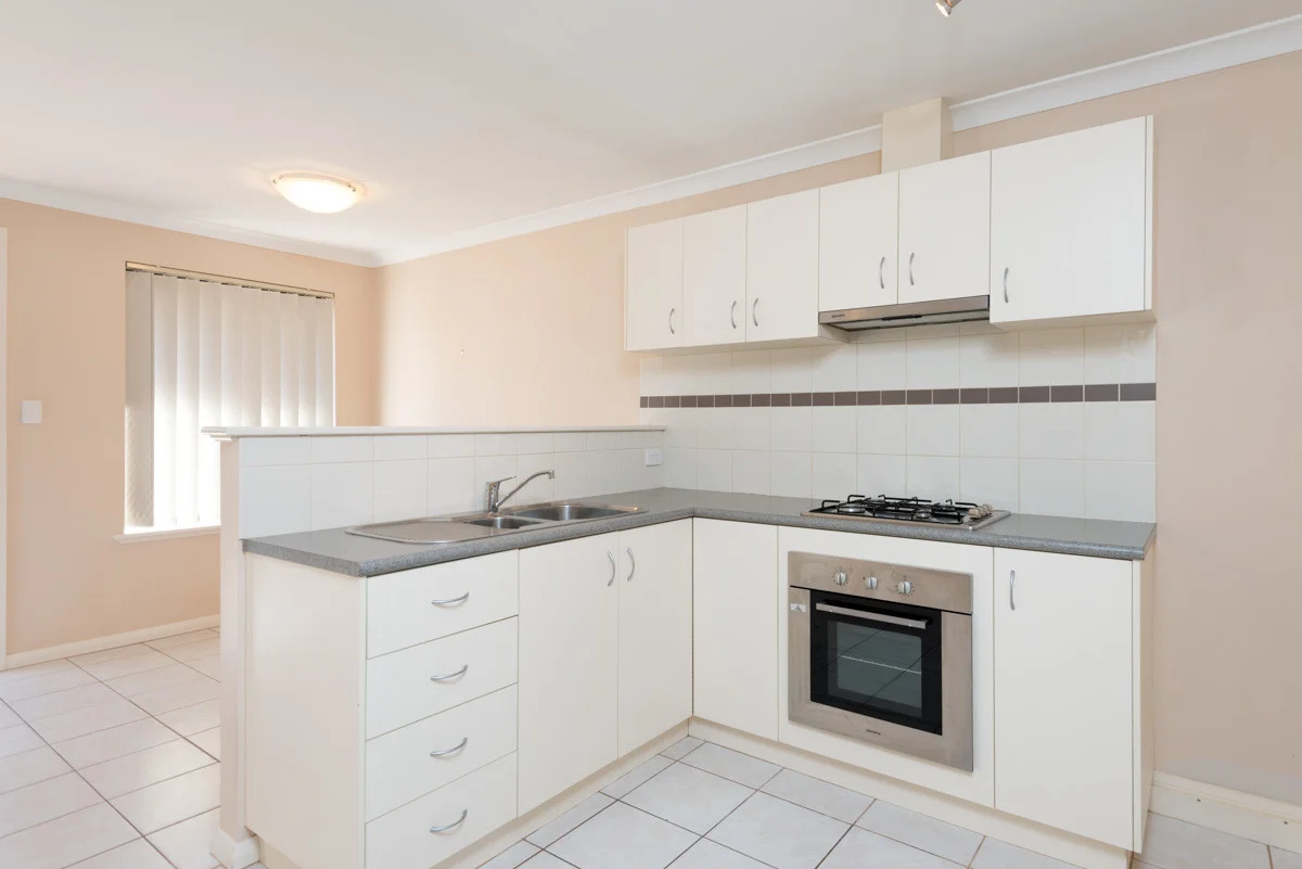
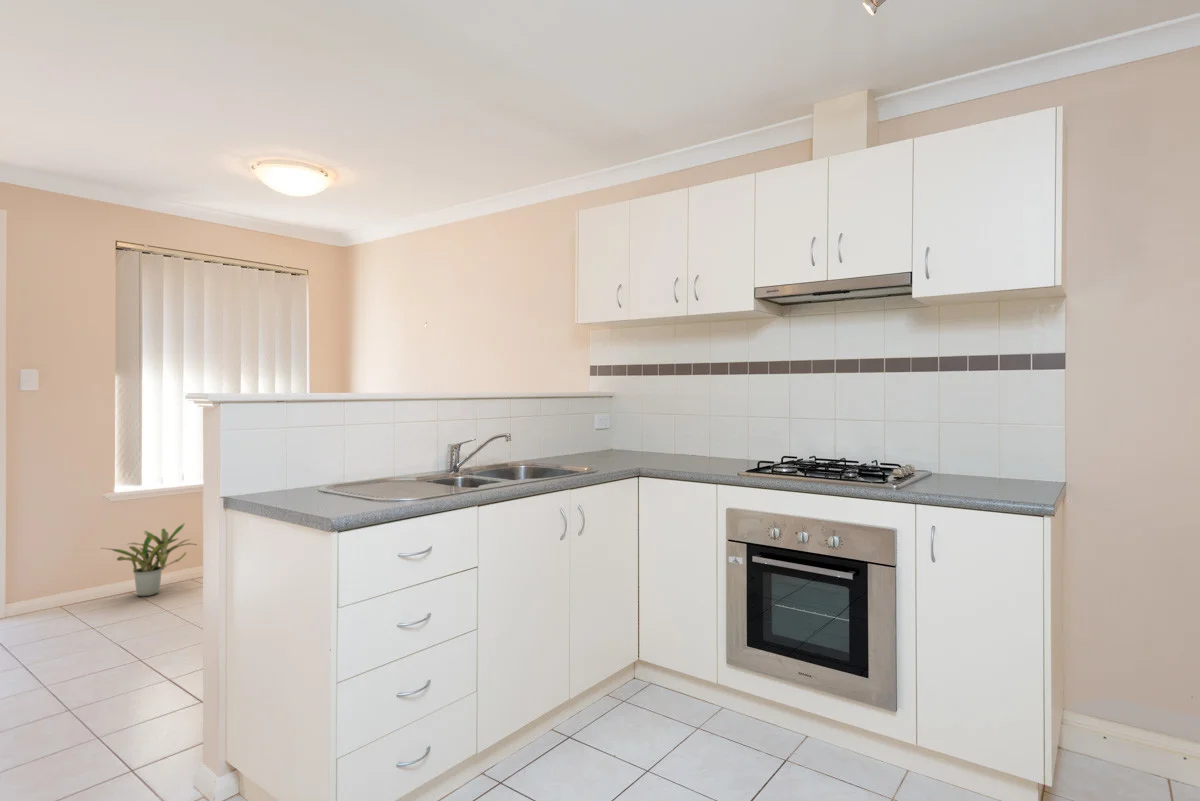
+ potted plant [99,522,198,597]
